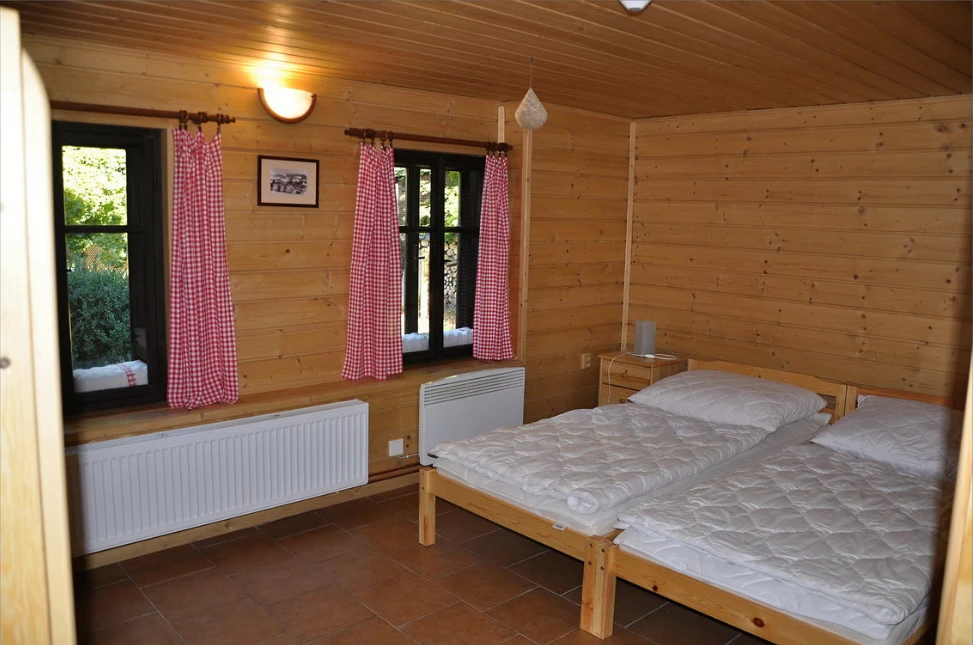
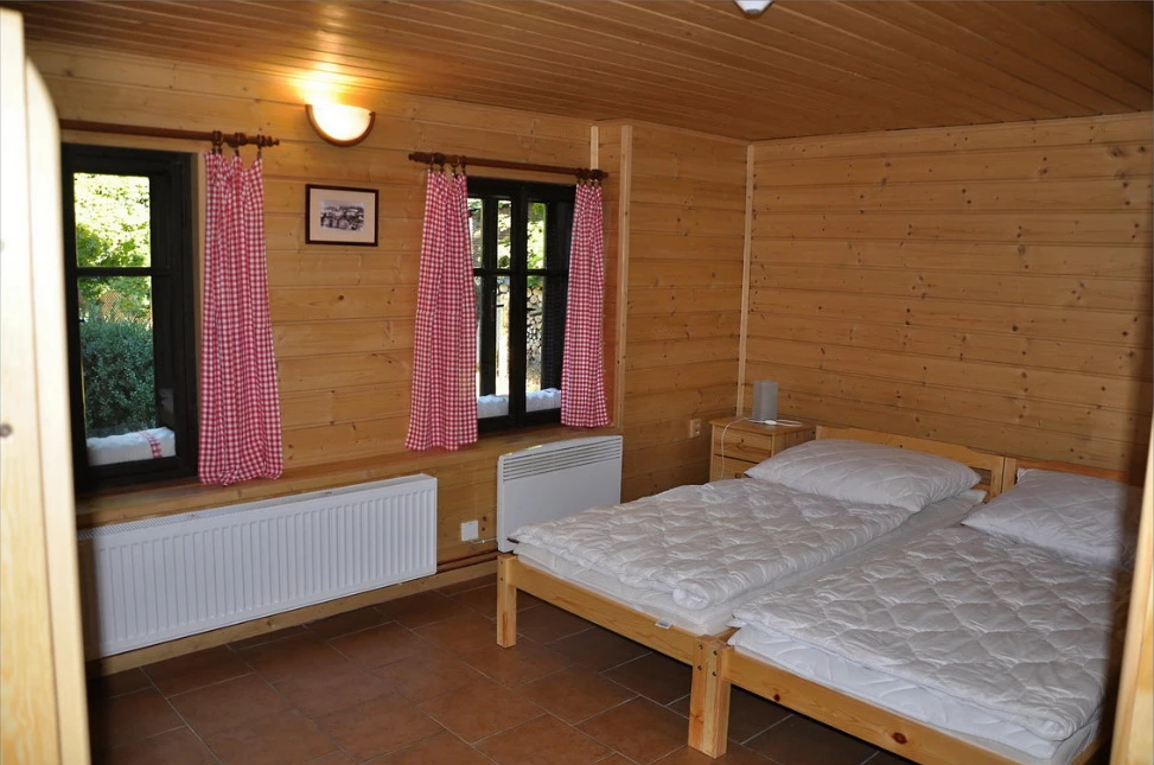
- pendant light [514,55,549,131]
